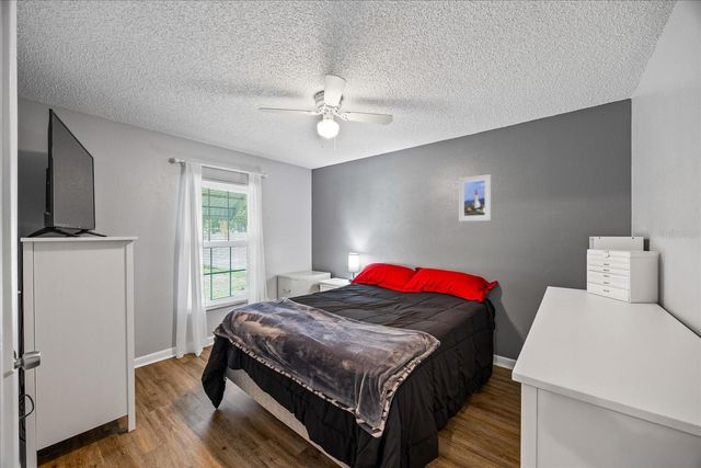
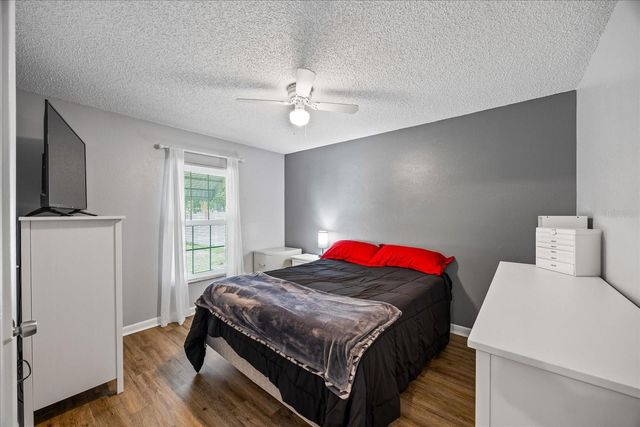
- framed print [458,173,492,222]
